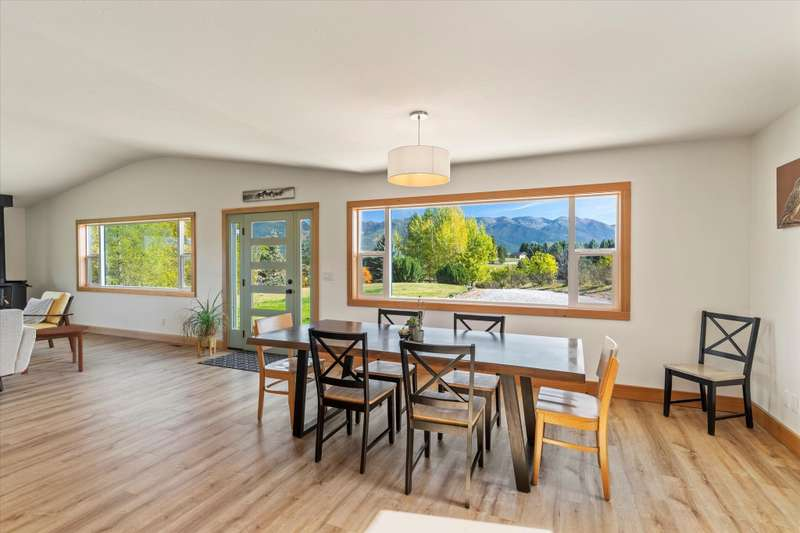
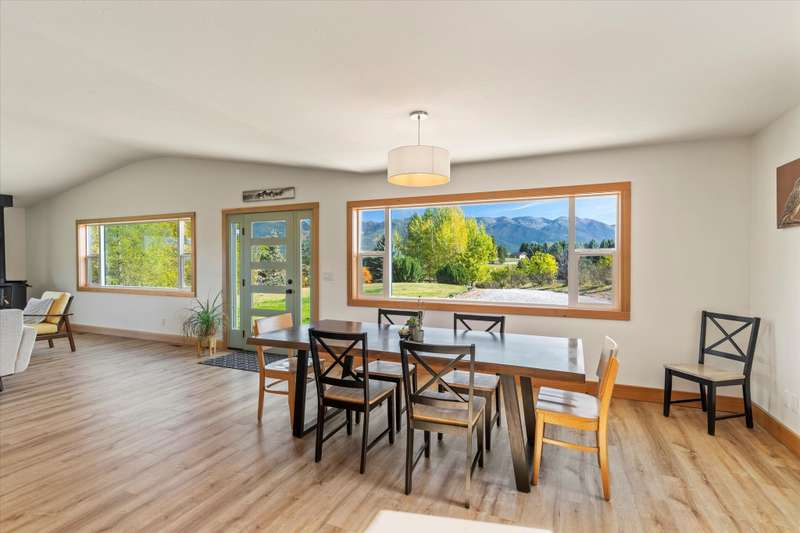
- side table [20,325,91,376]
